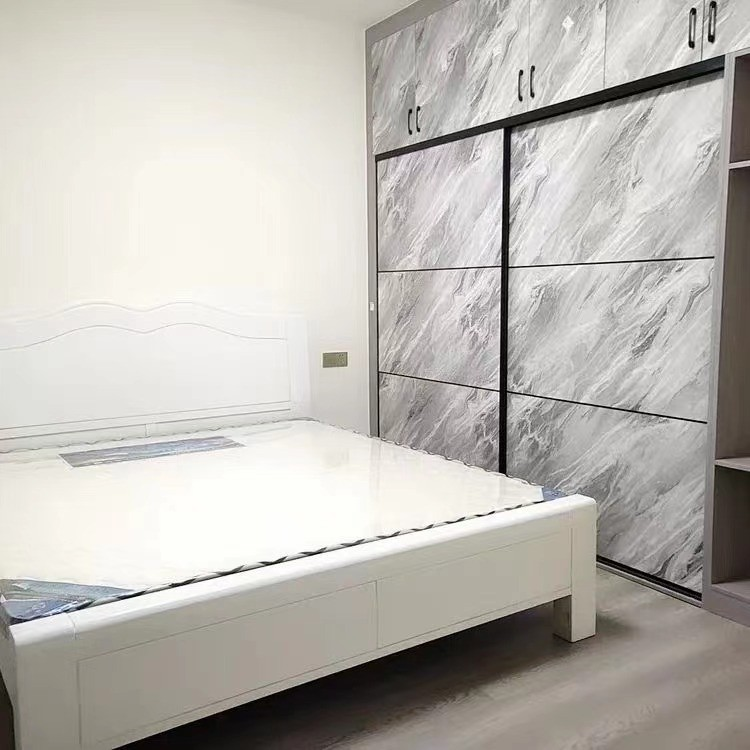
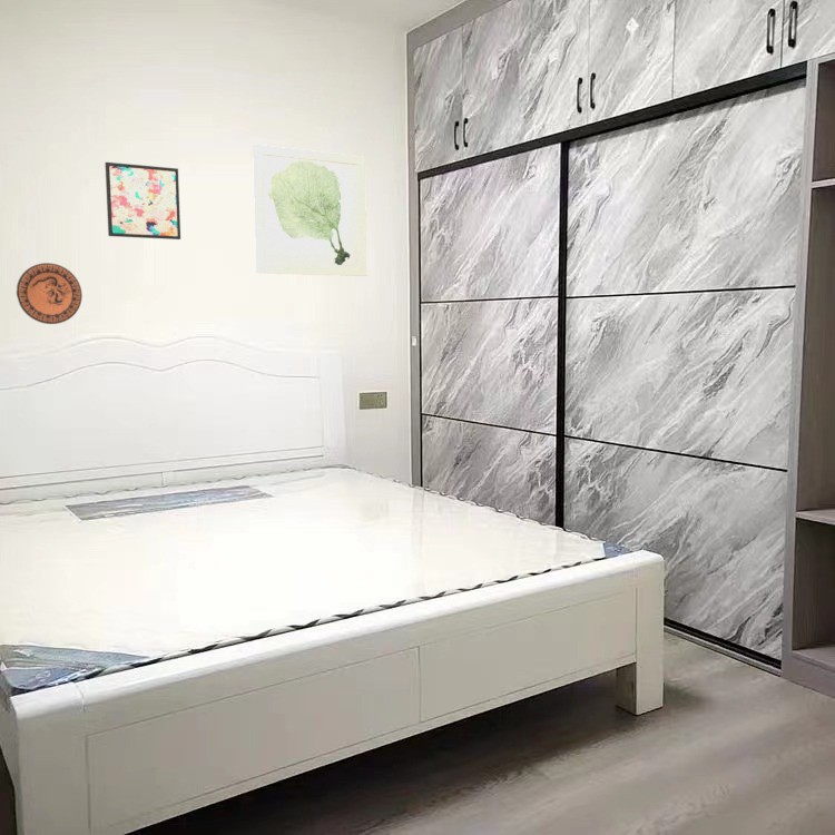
+ decorative plate [16,262,84,325]
+ wall art [105,161,181,240]
+ wall art [252,144,367,277]
